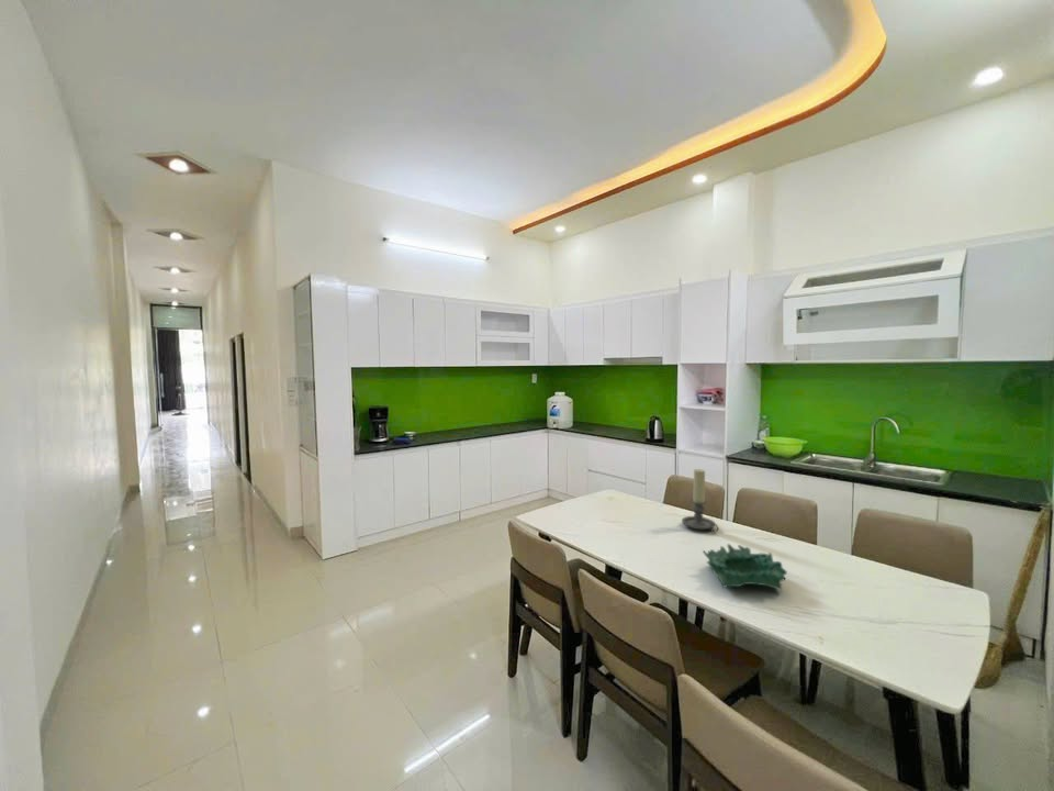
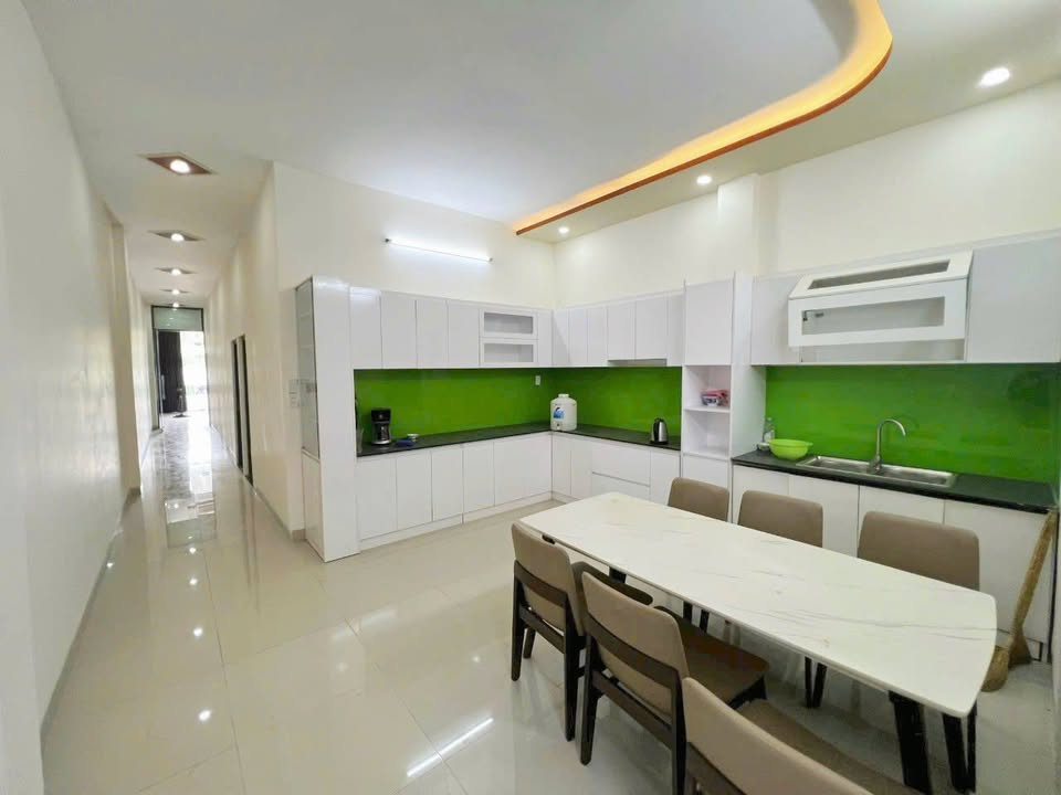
- decorative bowl [702,543,788,592]
- candle holder [681,468,719,533]
